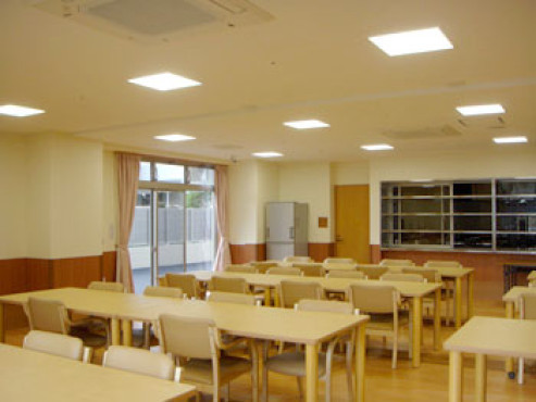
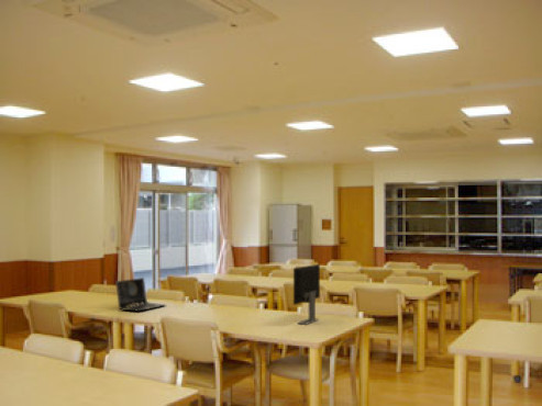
+ computer monitor [292,263,321,326]
+ laptop [114,277,167,313]
